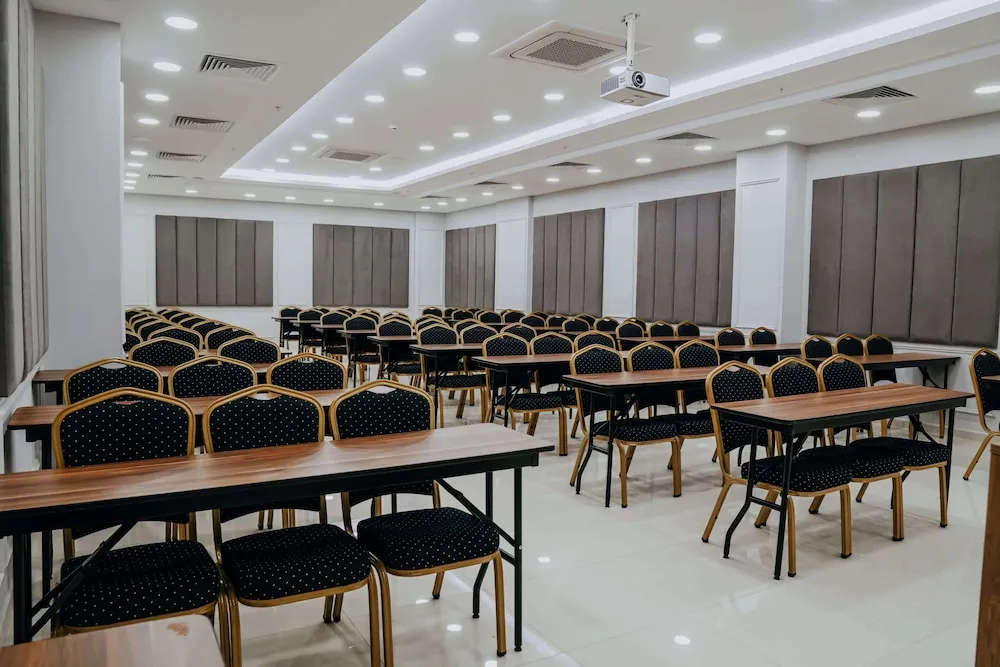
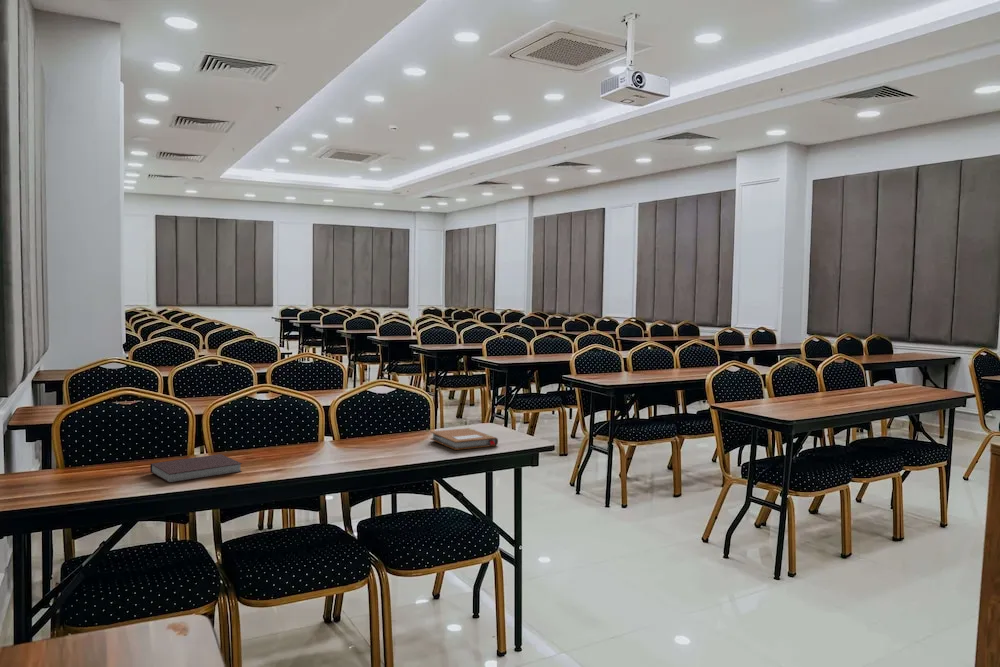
+ notebook [149,453,243,484]
+ notebook [429,427,499,451]
